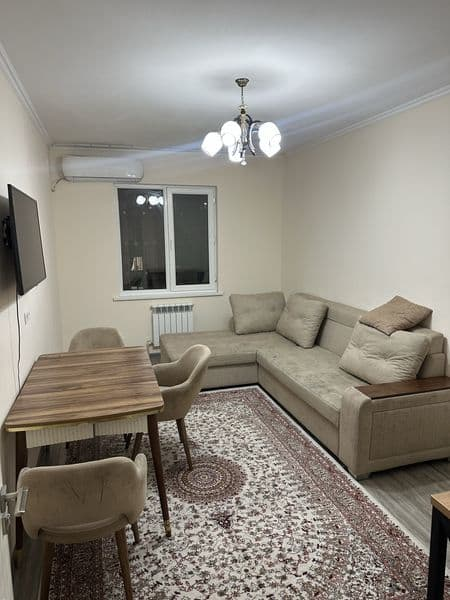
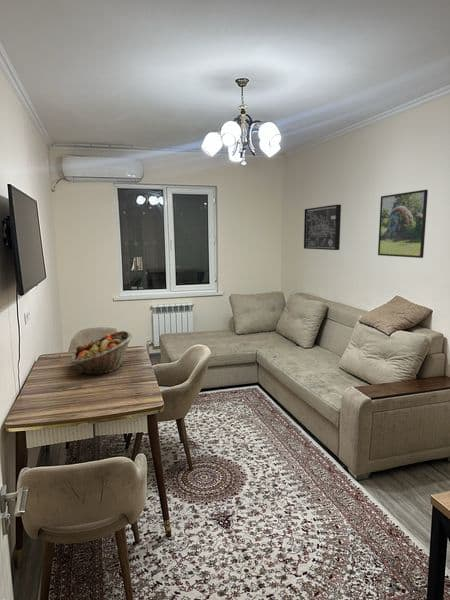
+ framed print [377,189,429,259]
+ wall art [303,204,342,251]
+ fruit basket [71,330,133,376]
